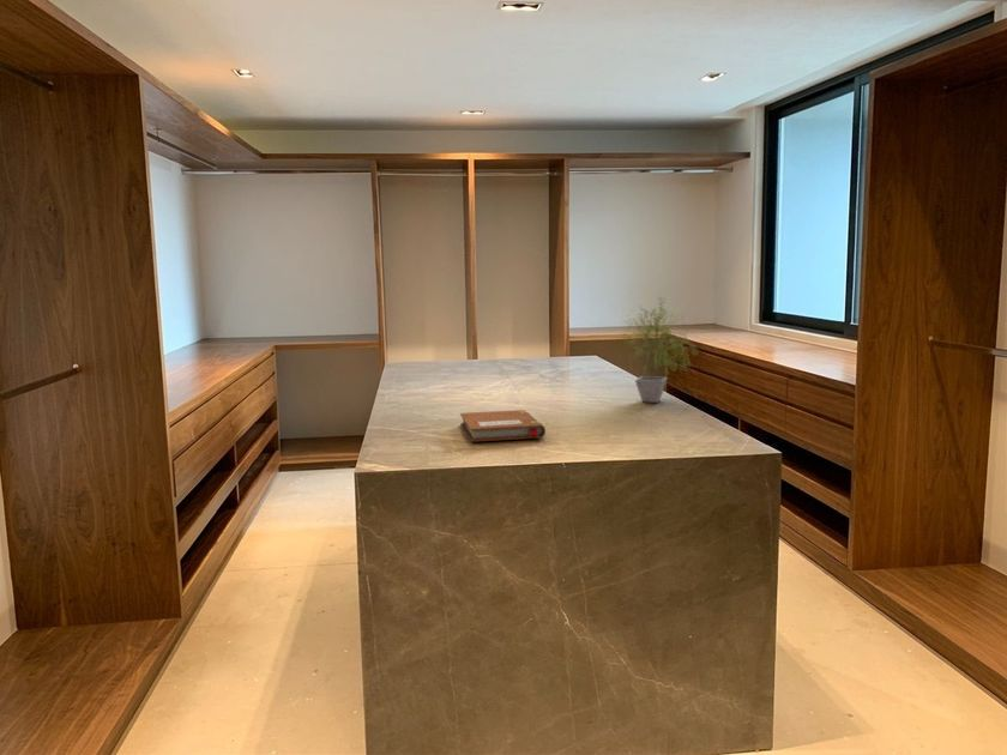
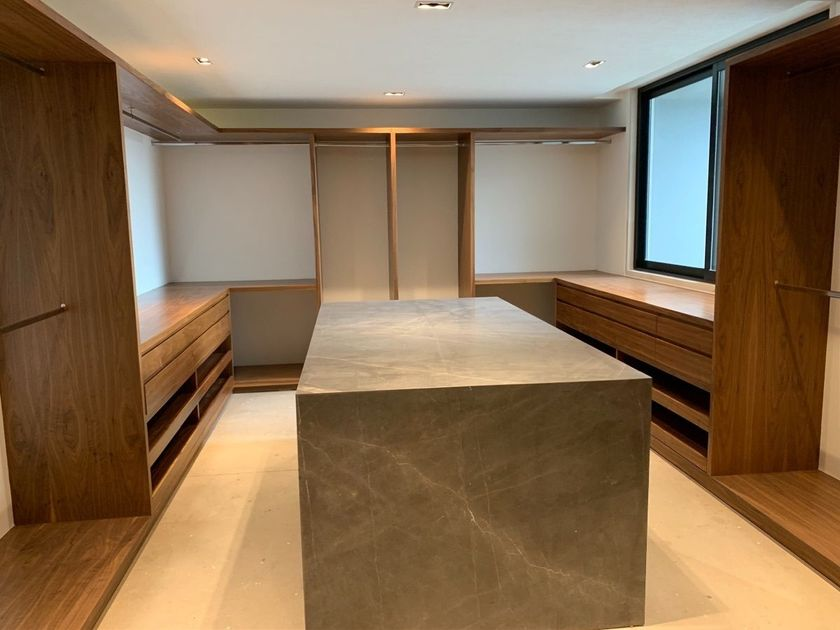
- potted plant [619,296,699,404]
- notebook [459,409,547,443]
